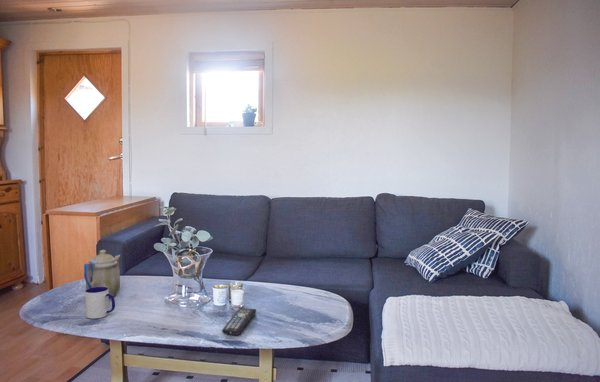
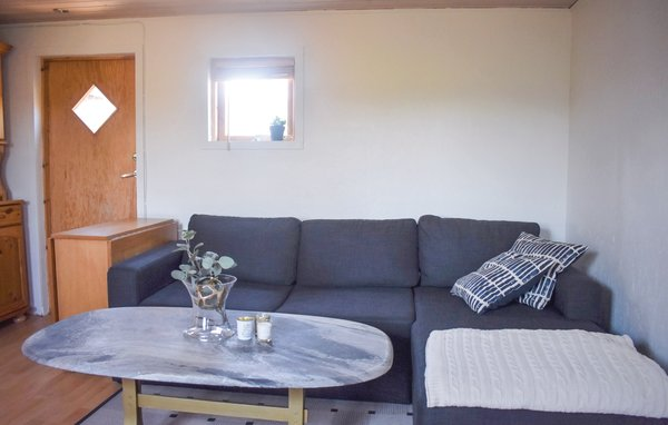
- mug [84,287,116,320]
- remote control [221,307,257,336]
- teapot [83,249,121,297]
